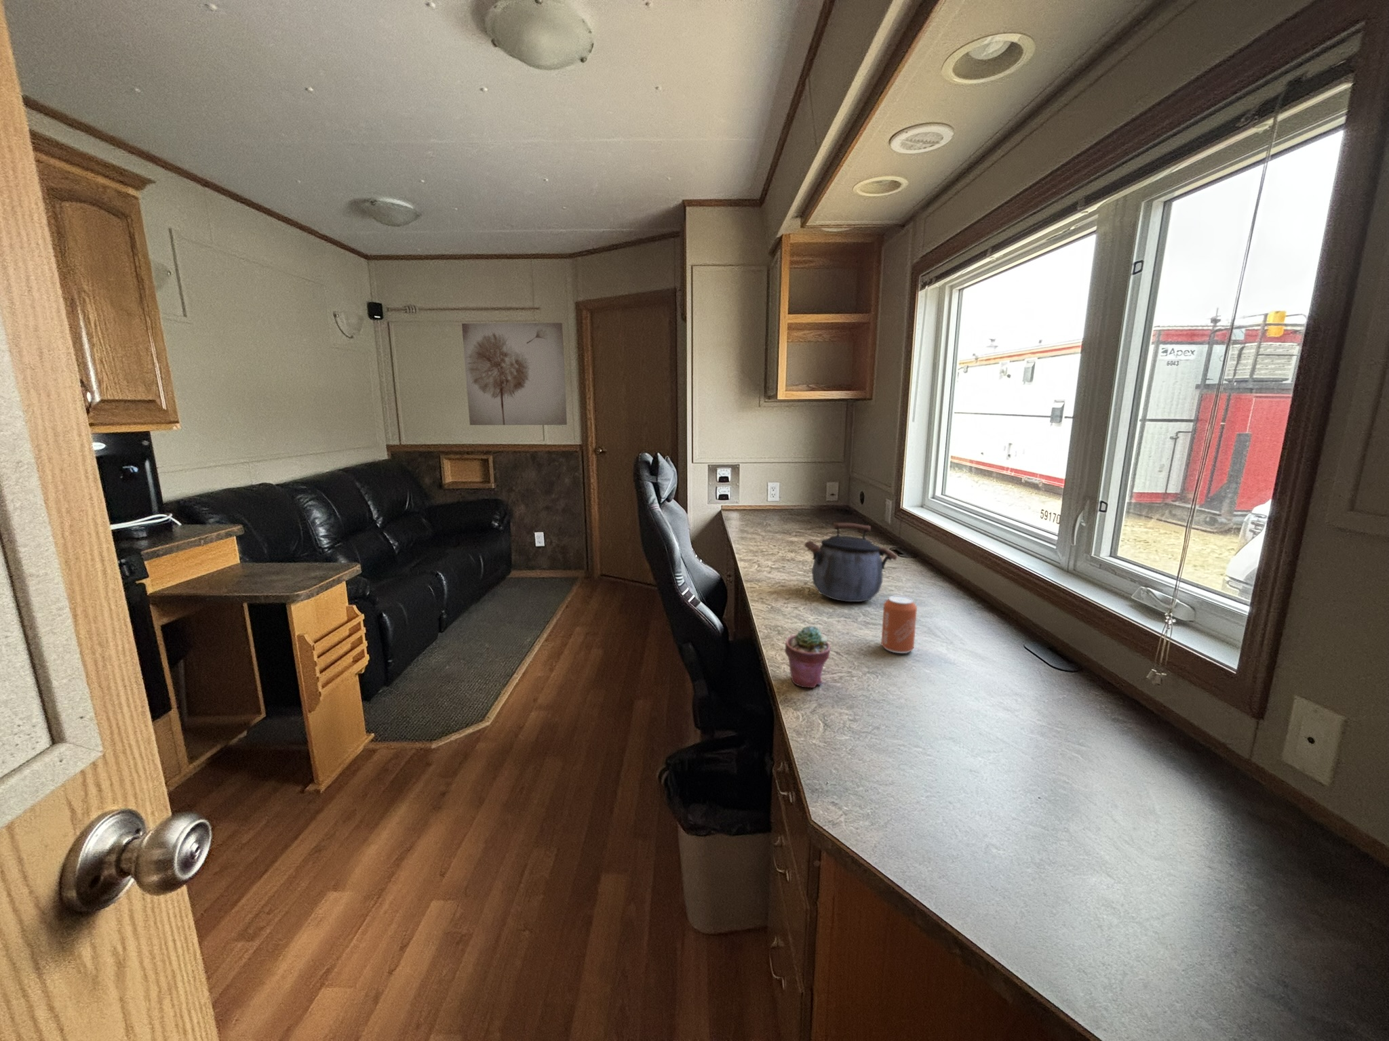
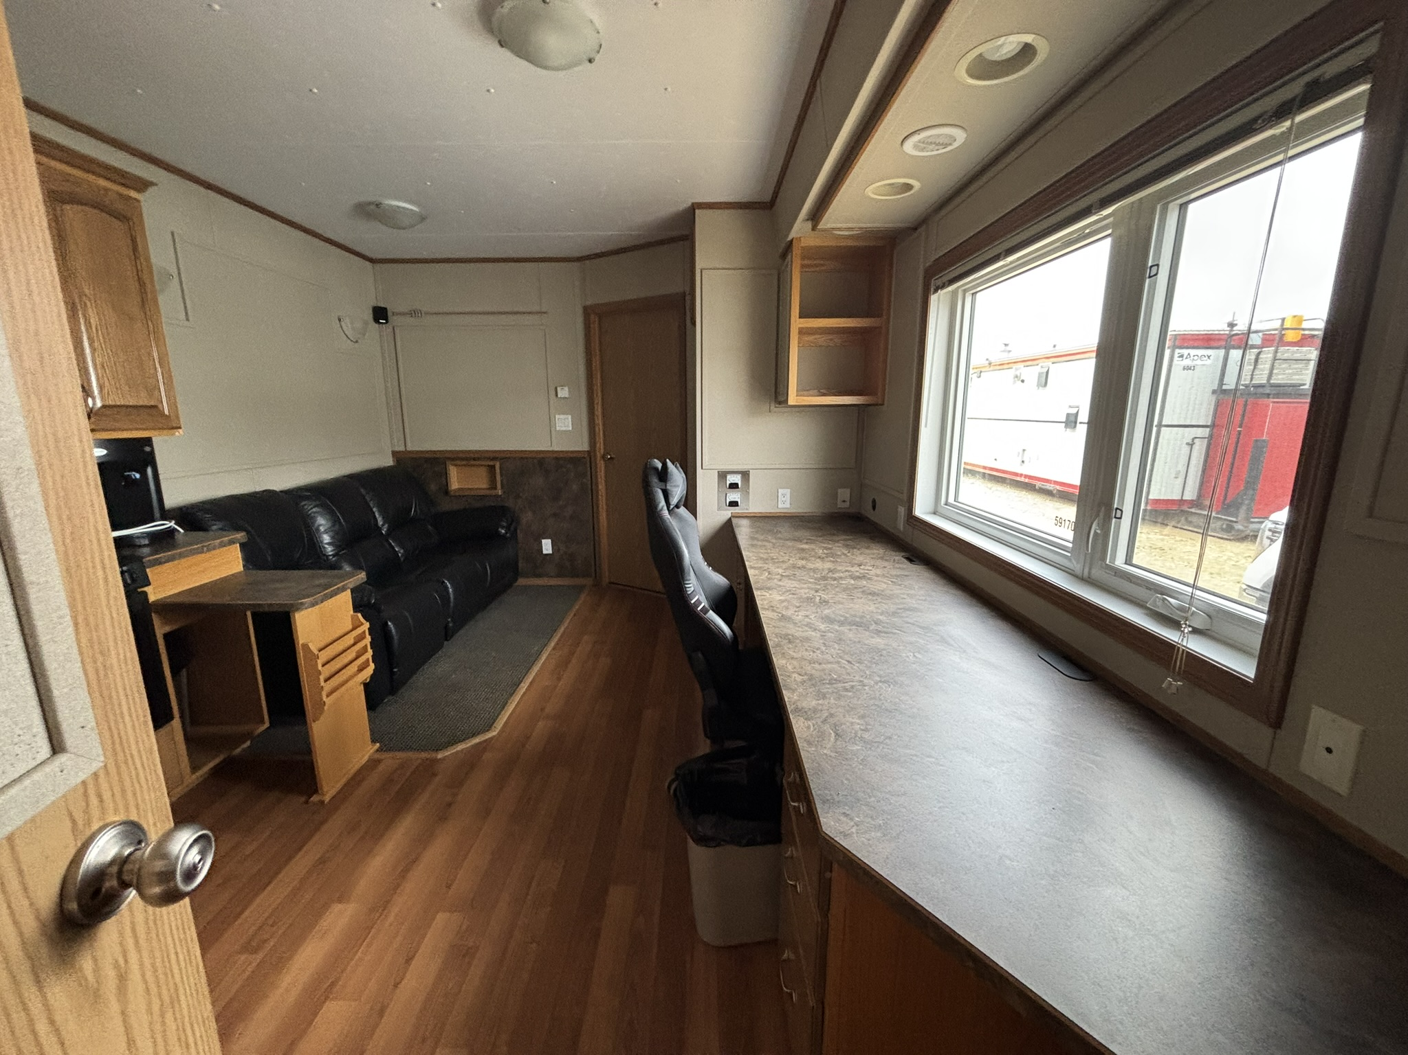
- wall art [462,321,568,425]
- kettle [804,522,898,603]
- can [880,595,918,654]
- potted succulent [784,625,831,689]
